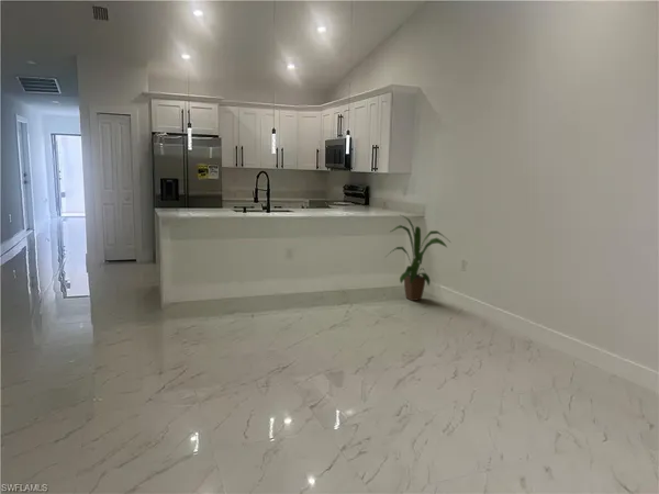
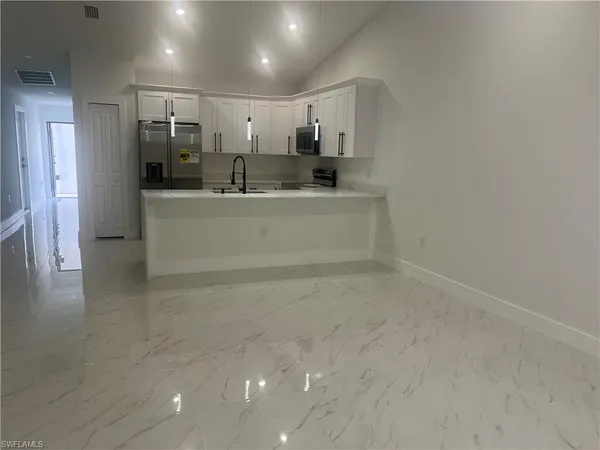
- house plant [383,214,451,302]
